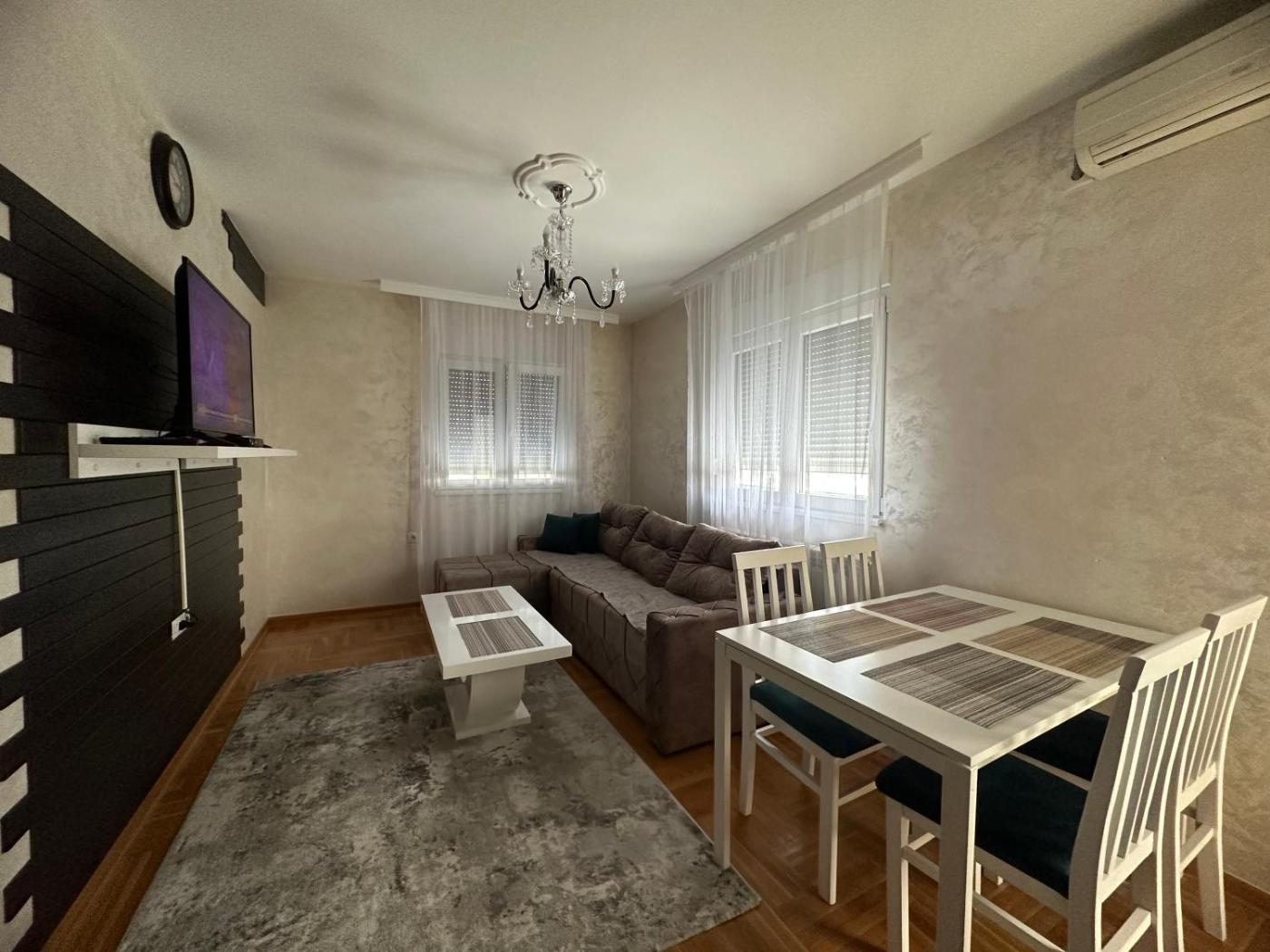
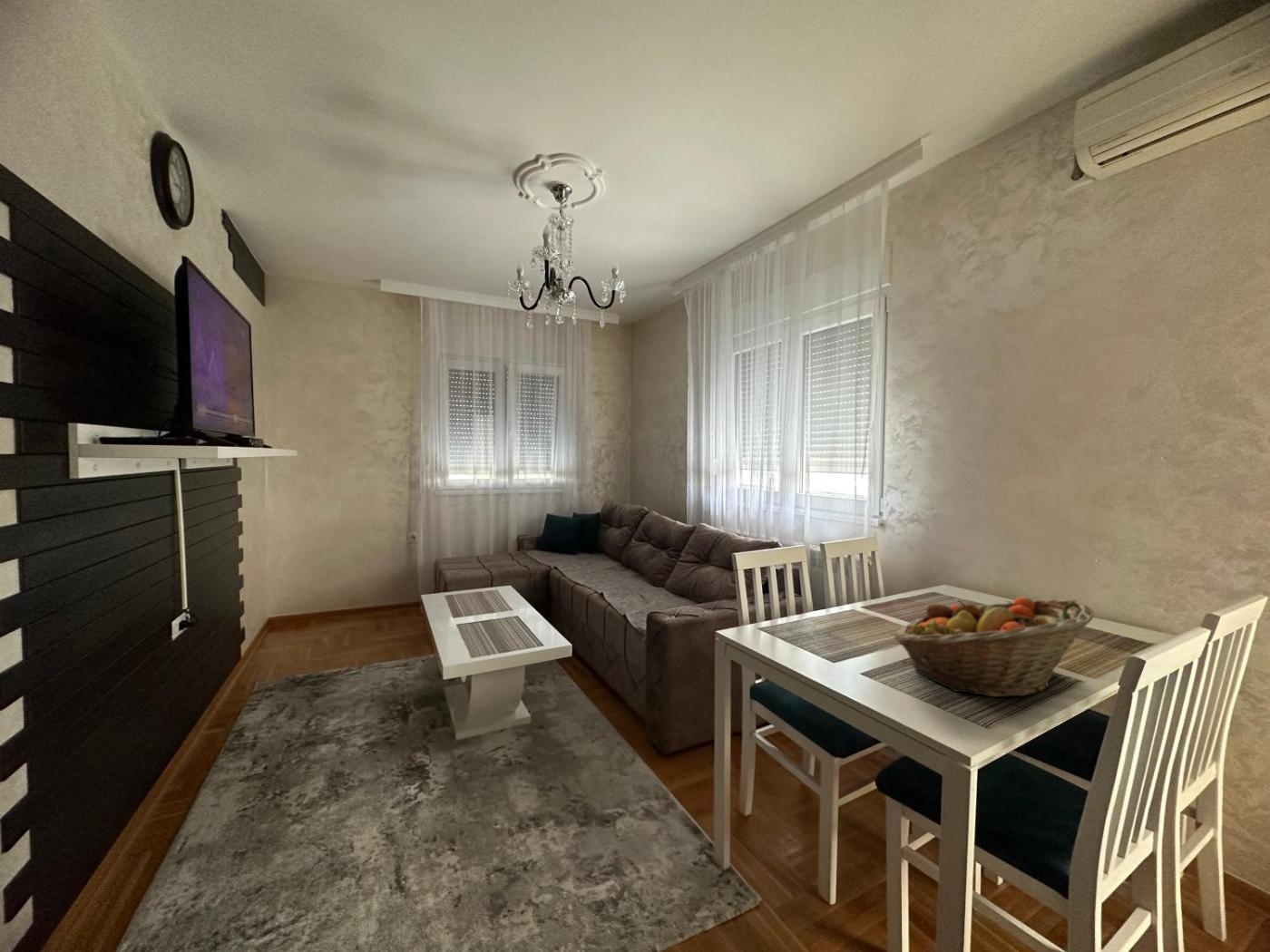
+ fruit basket [893,596,1095,698]
